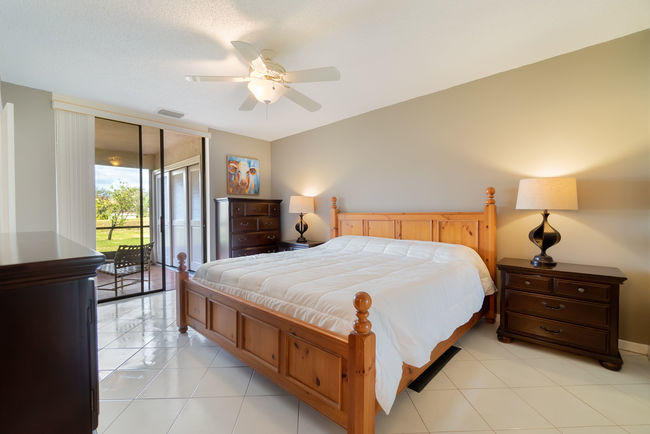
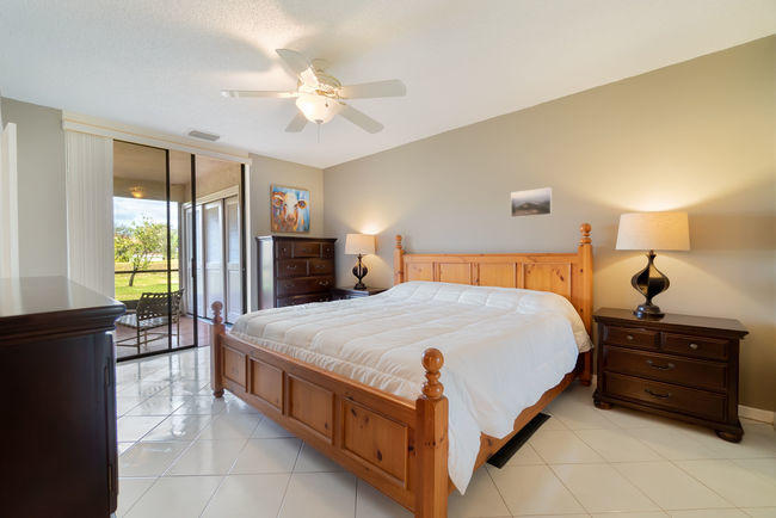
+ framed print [510,186,553,218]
